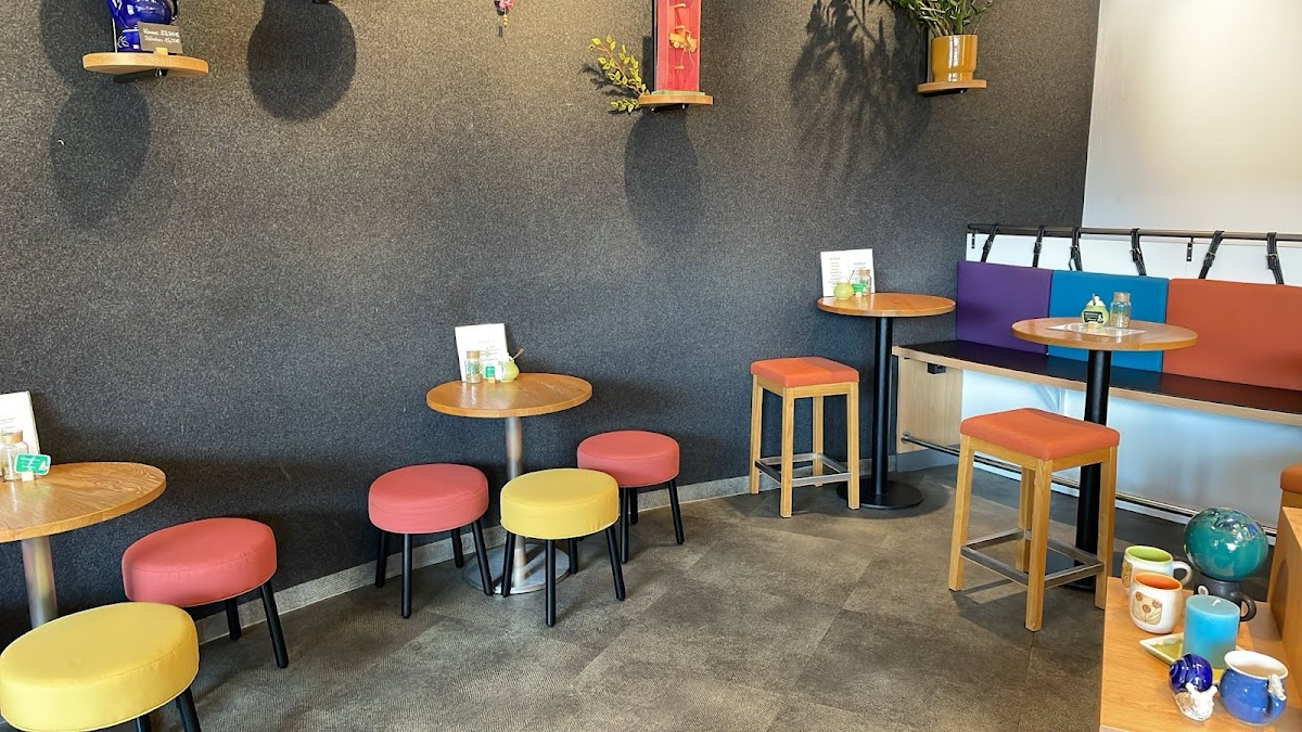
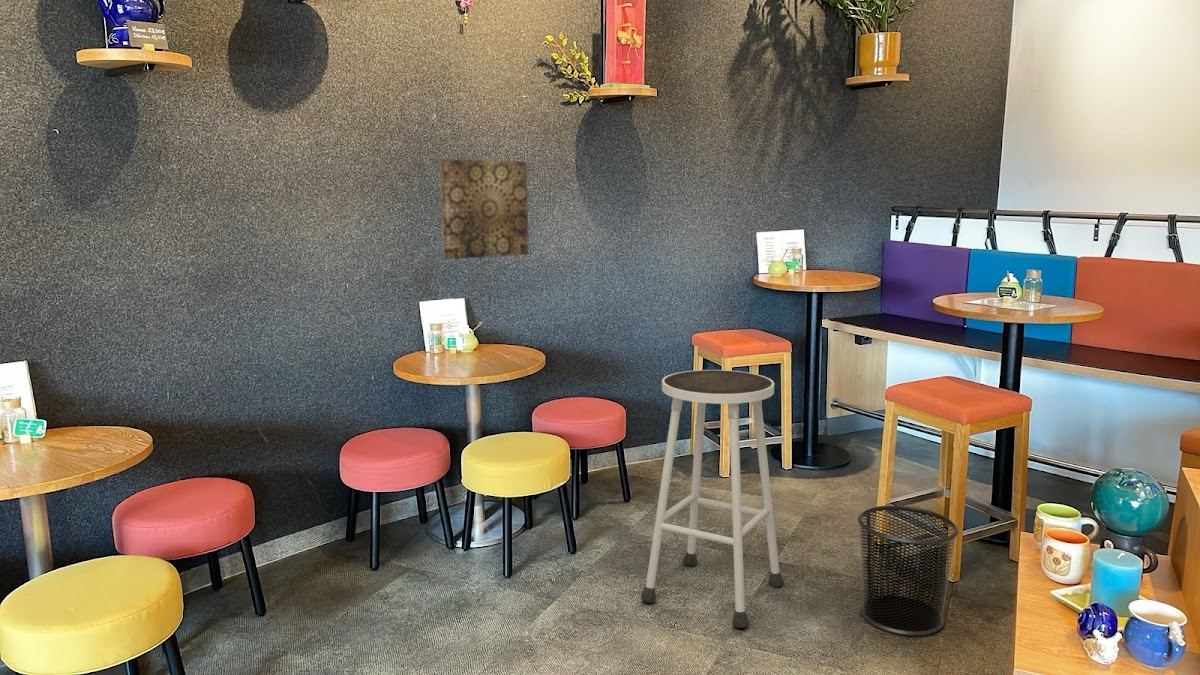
+ wall art [439,158,530,261]
+ waste bin [857,504,959,637]
+ stool [640,369,785,629]
